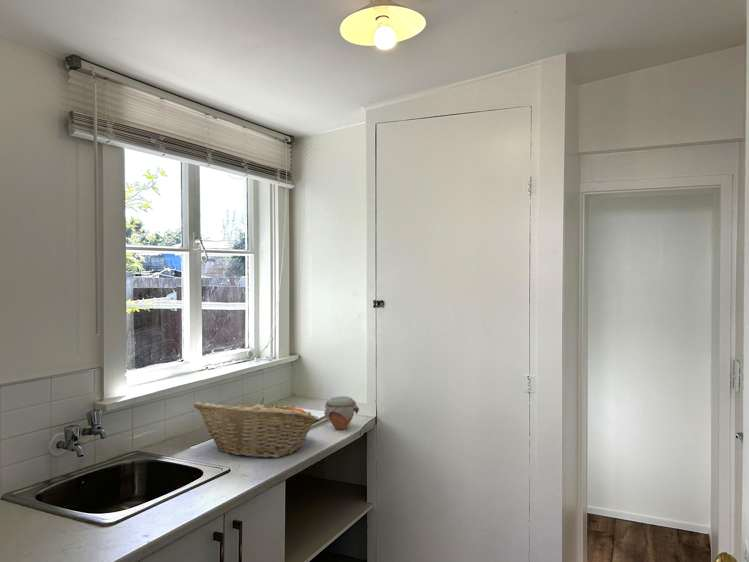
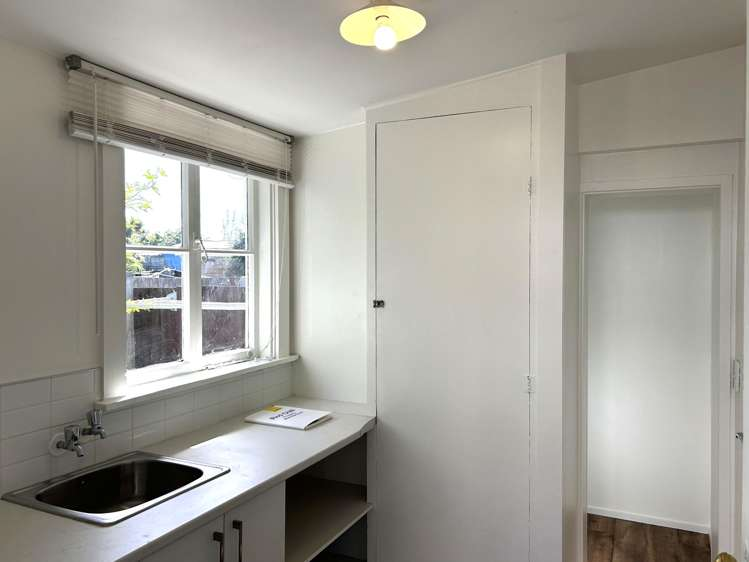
- fruit basket [193,397,319,459]
- jar [323,395,360,431]
